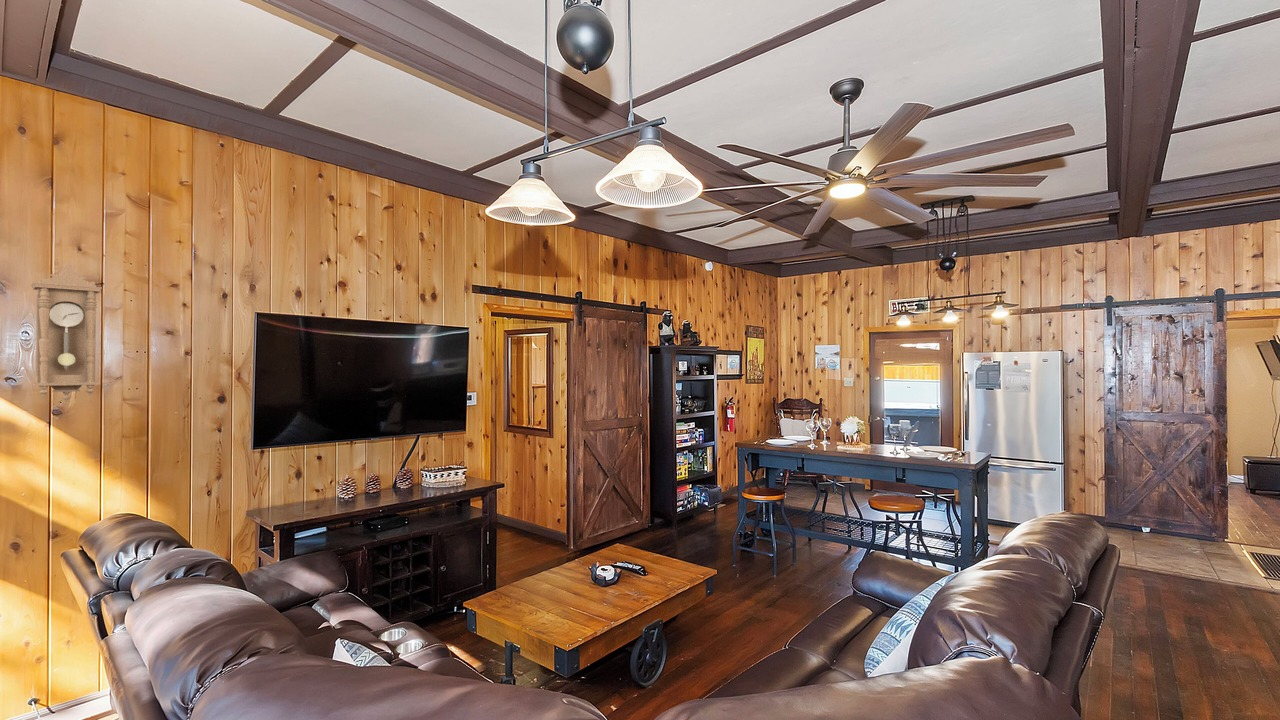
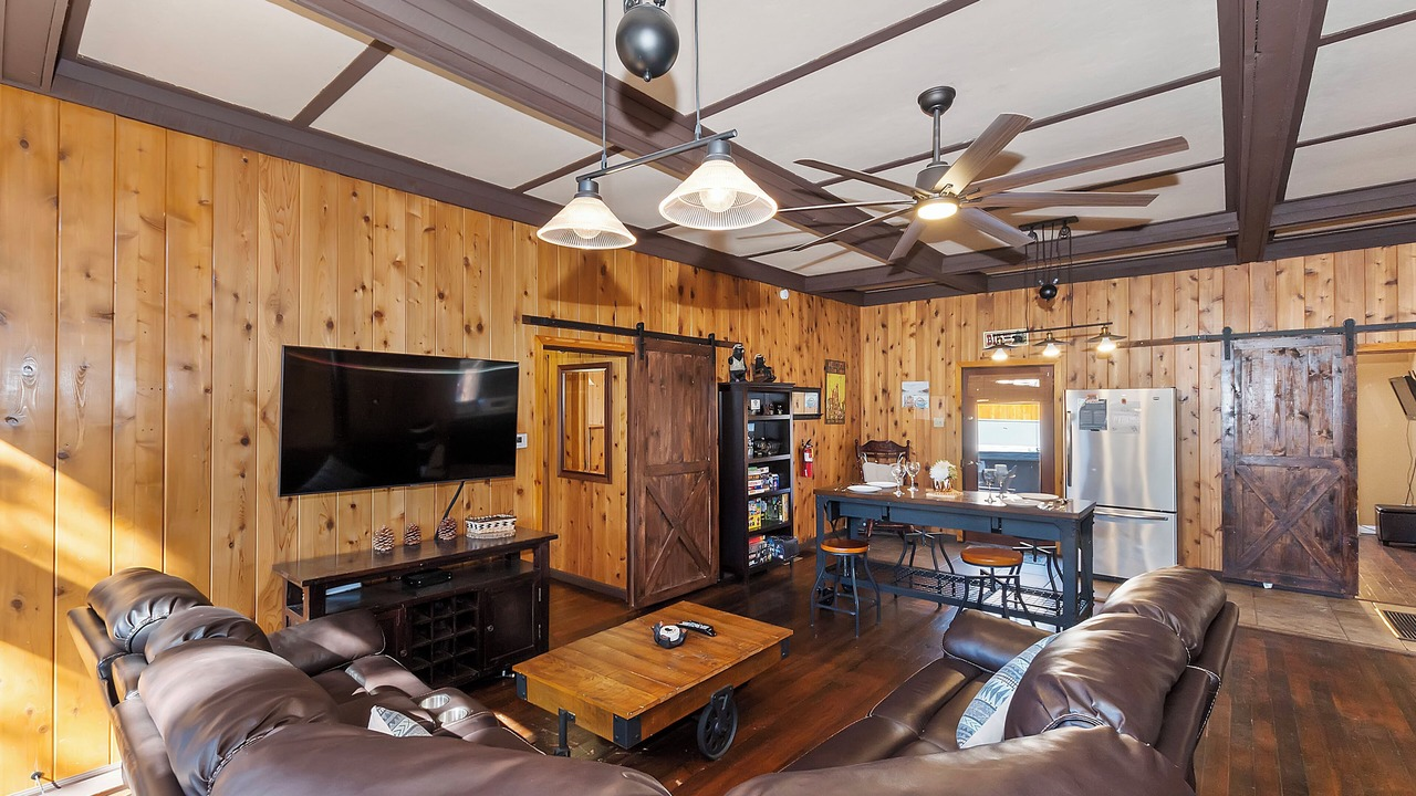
- pendulum clock [30,263,103,402]
